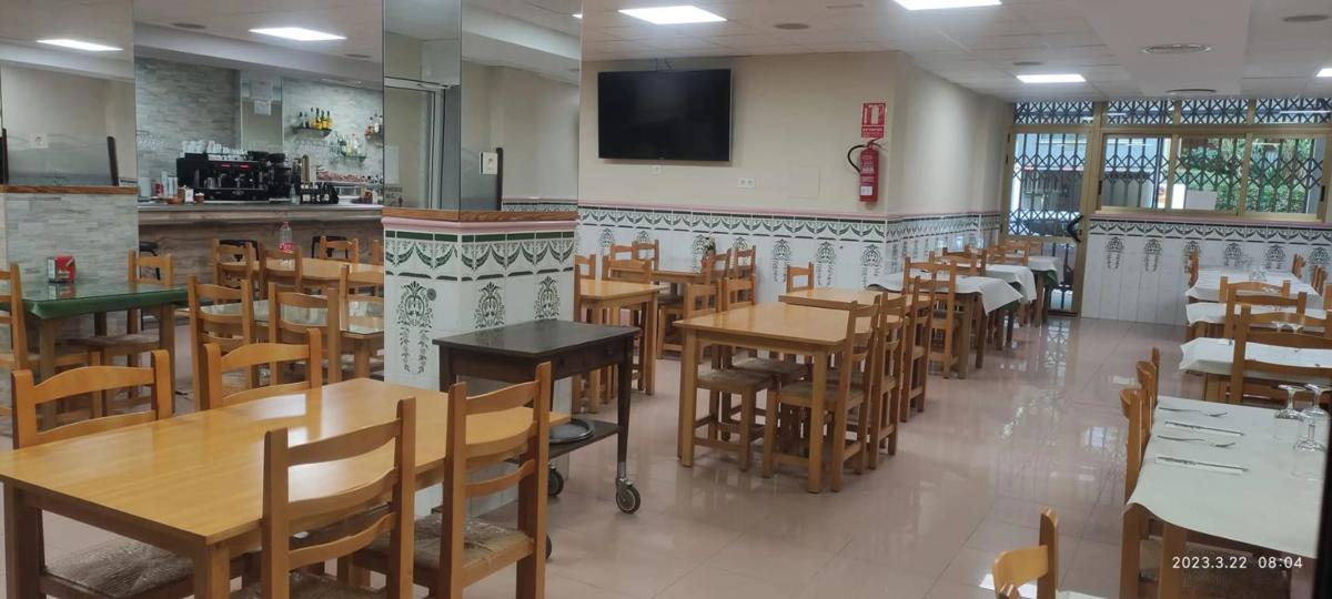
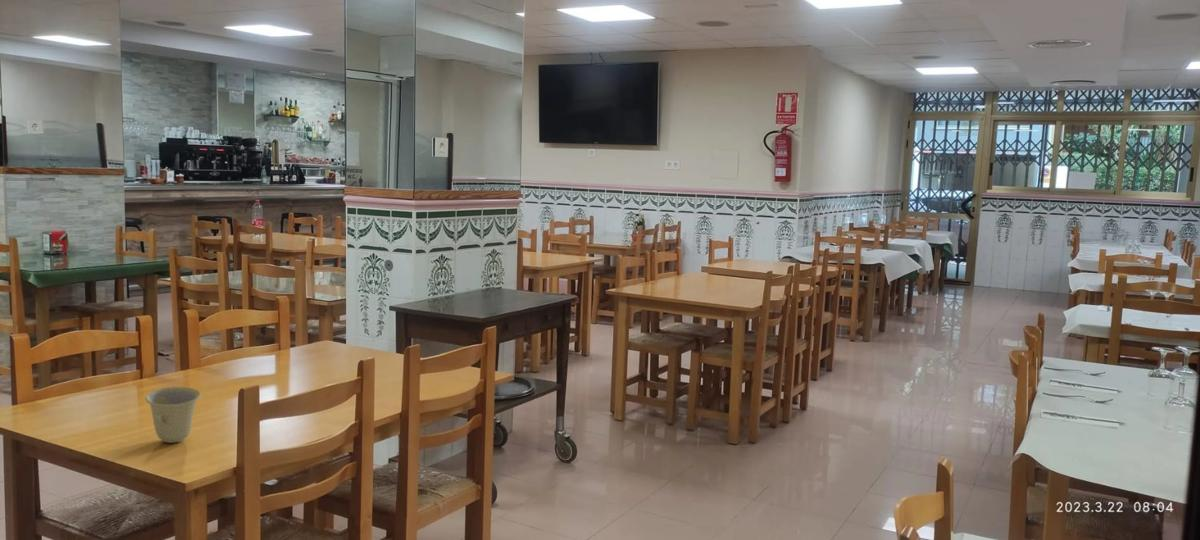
+ cup [144,386,202,444]
